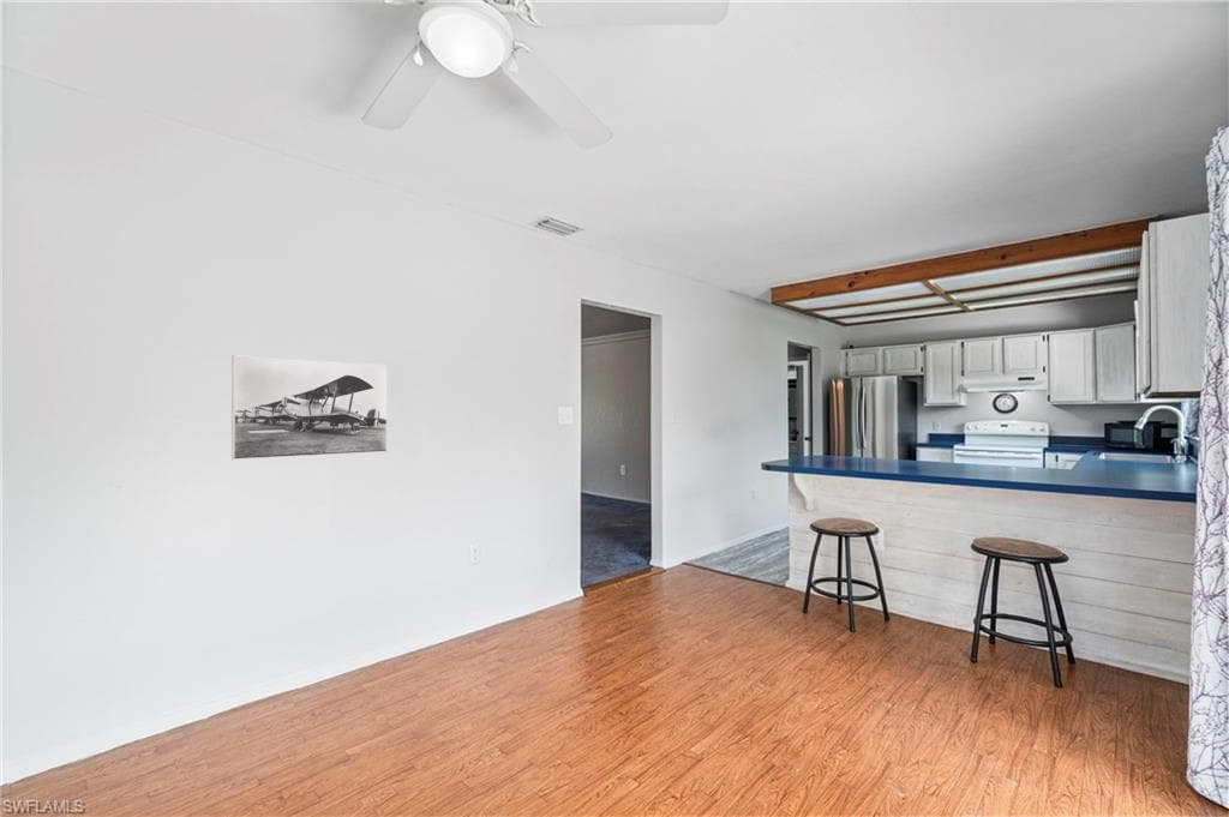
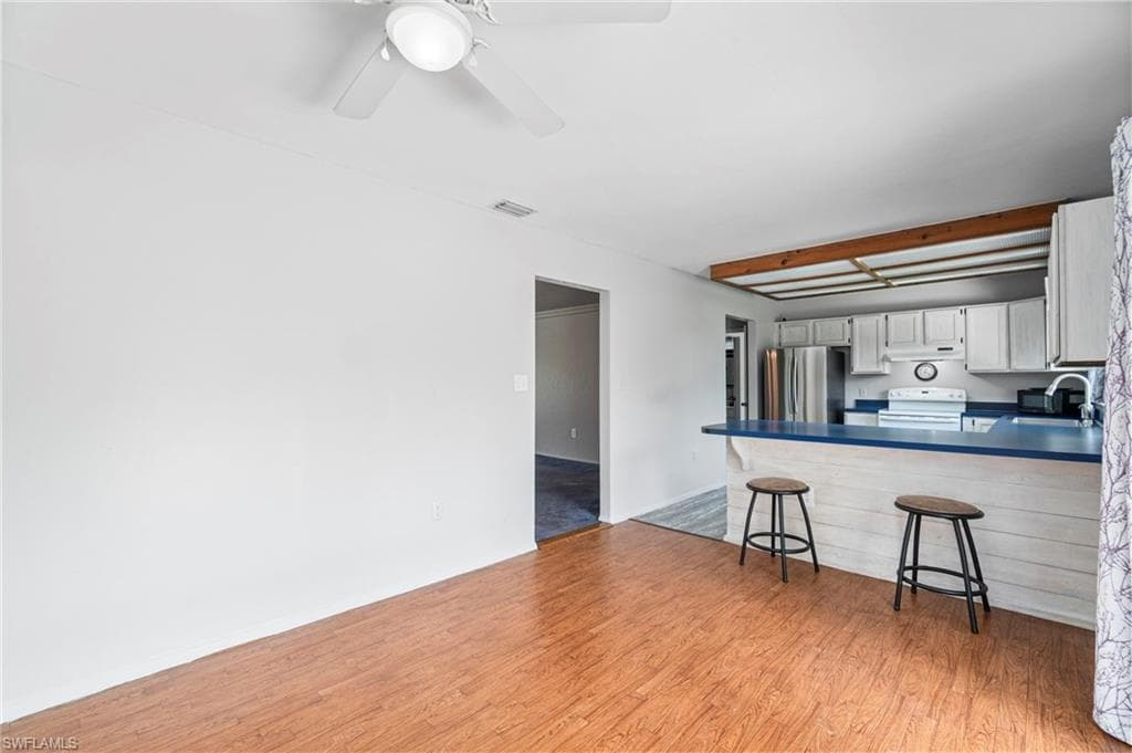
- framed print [230,354,389,461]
